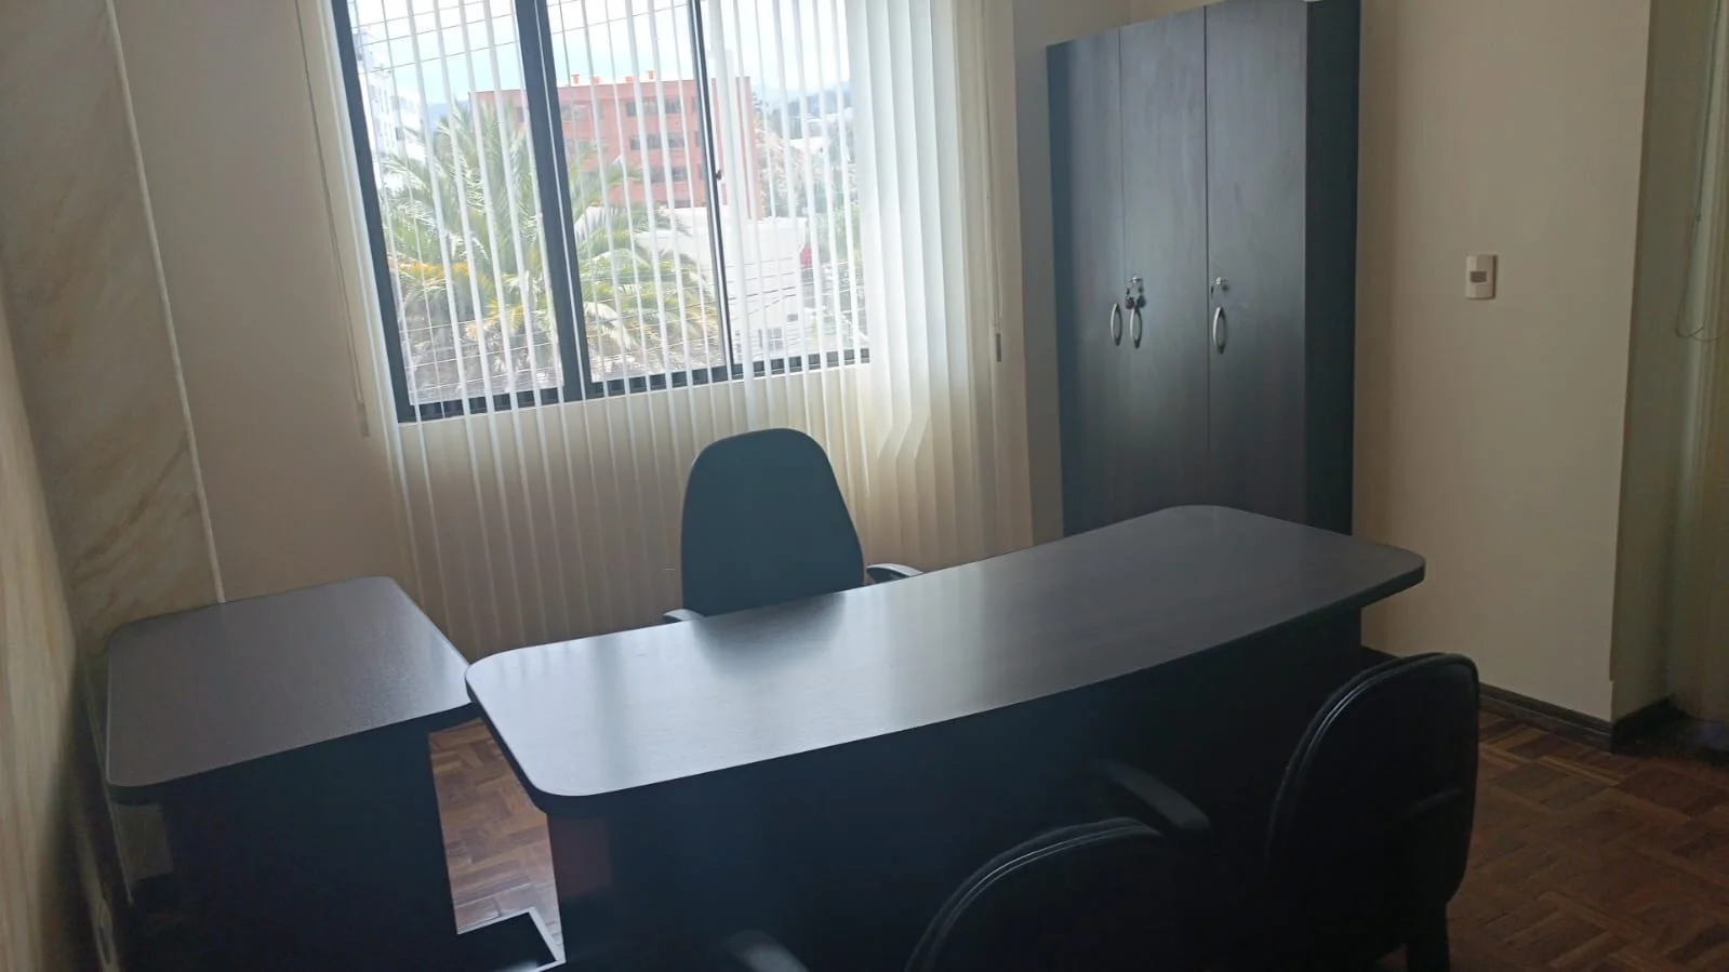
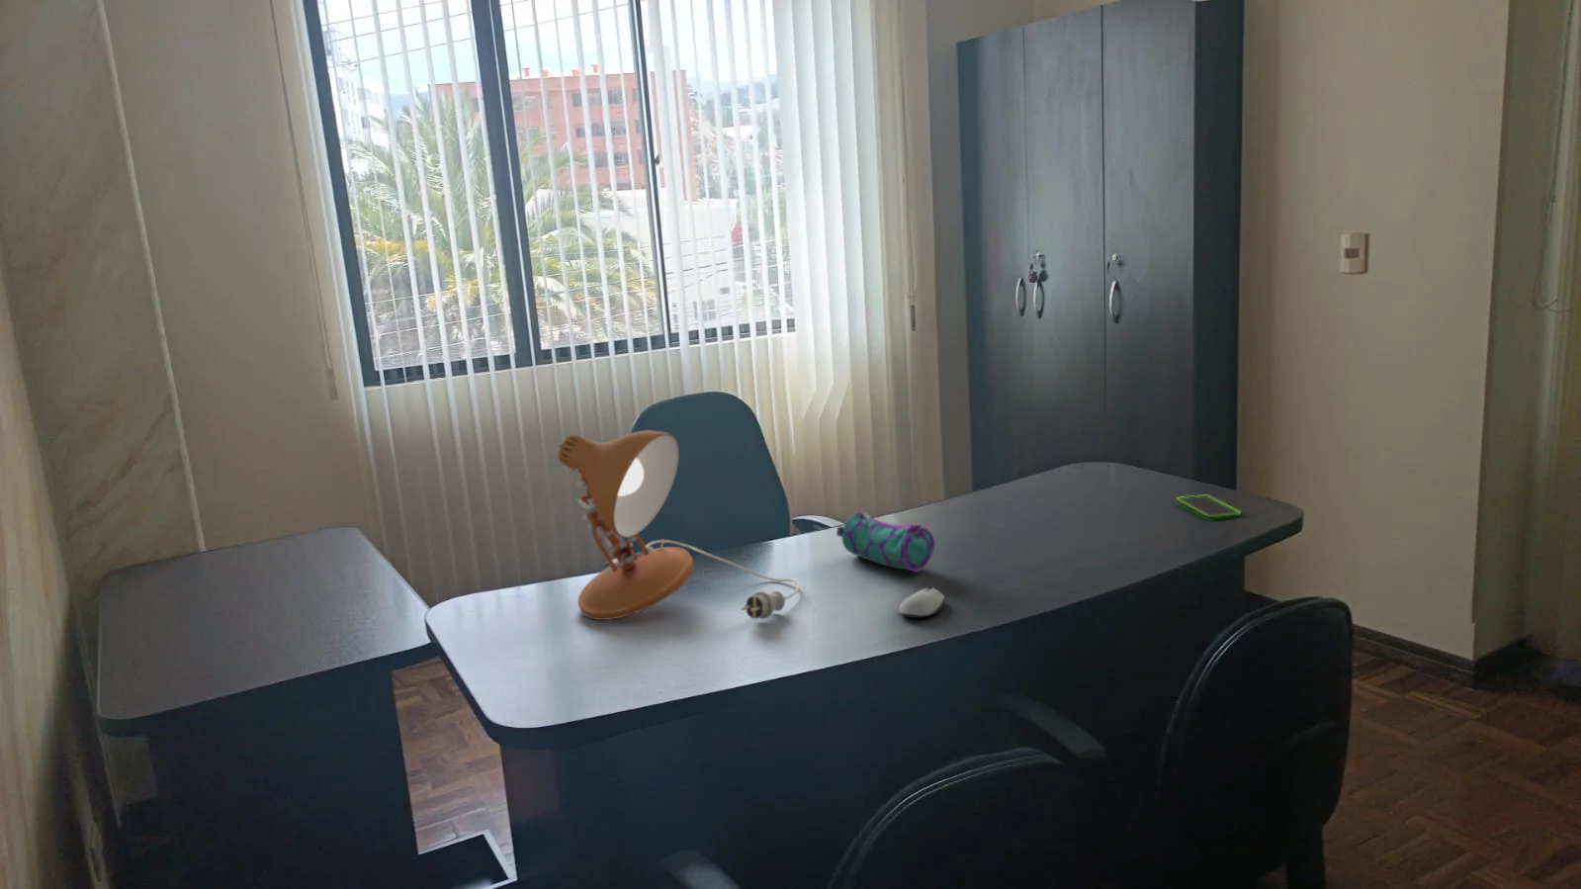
+ smartphone [1176,495,1242,518]
+ computer mouse [898,586,946,619]
+ pencil case [835,509,935,572]
+ desk lamp [557,429,801,621]
